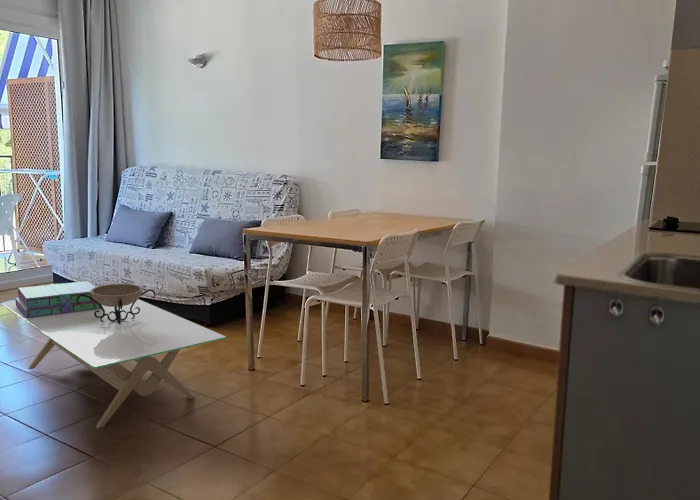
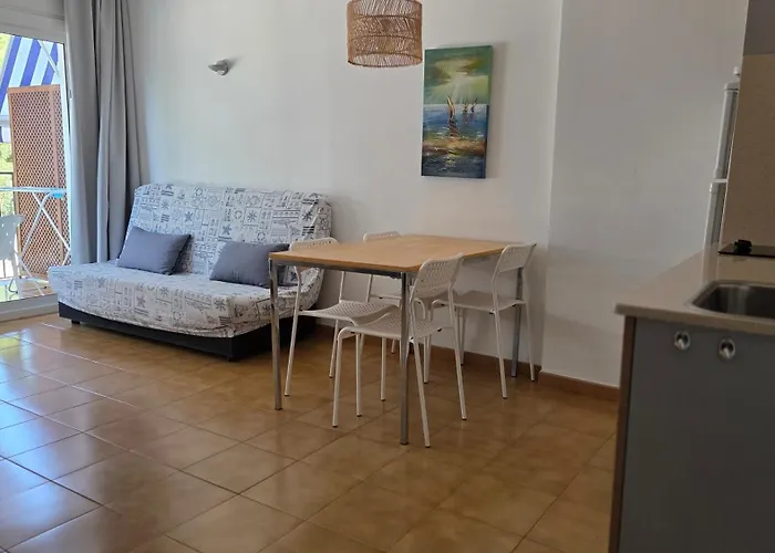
- coffee table [1,299,227,429]
- stack of books [14,280,102,318]
- decorative bowl [76,283,157,324]
